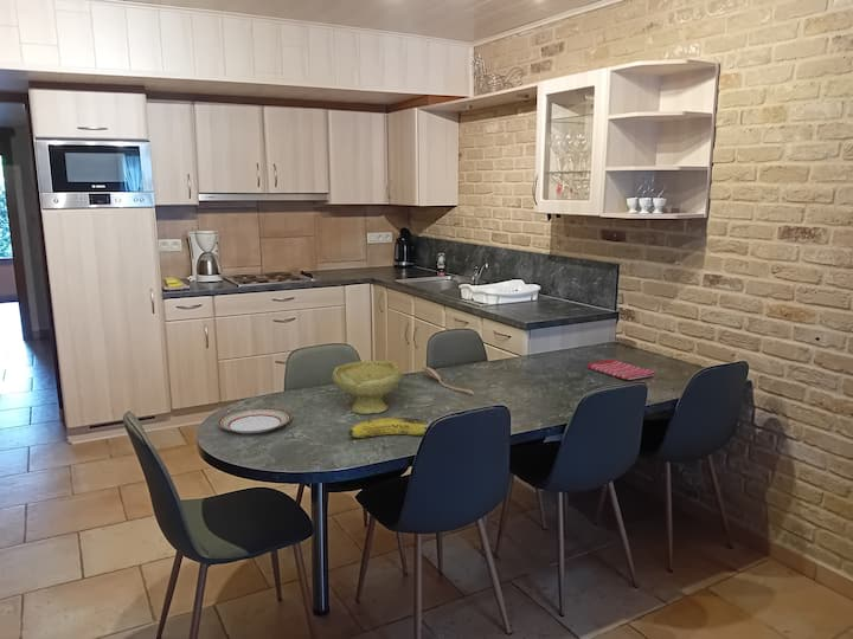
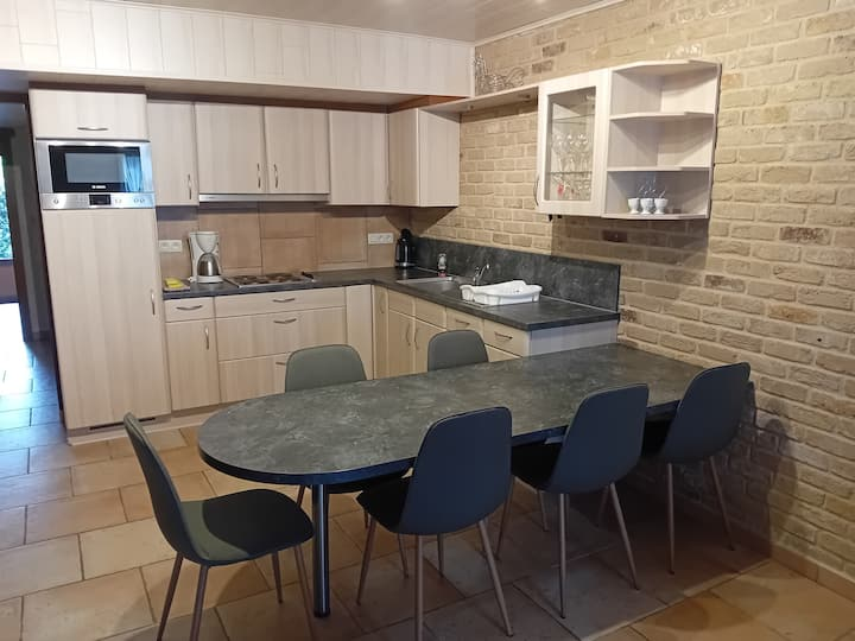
- bowl [332,360,403,415]
- dish towel [586,359,656,381]
- spoon [422,366,475,395]
- plate [217,407,293,434]
- fruit [348,417,430,439]
